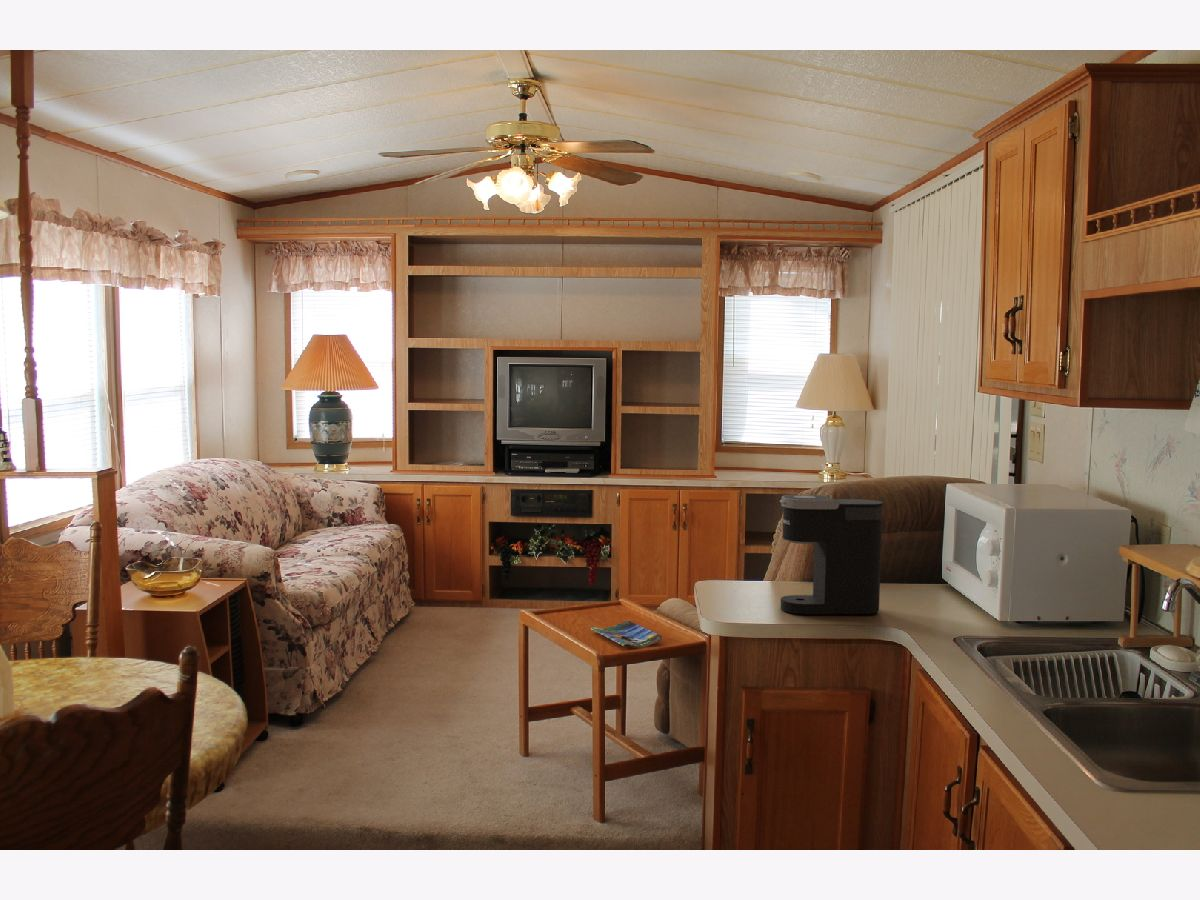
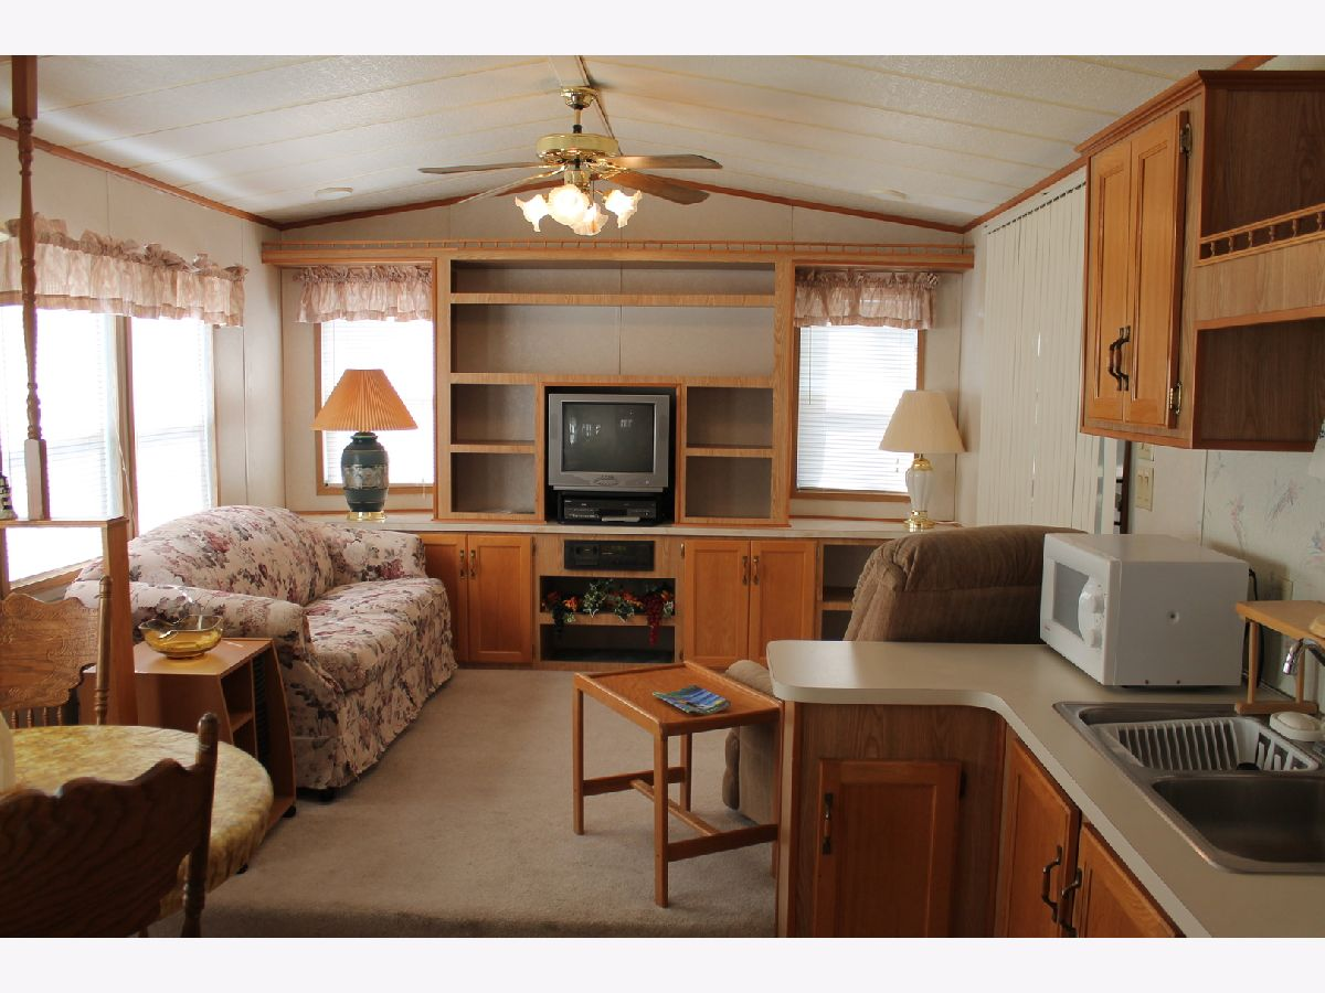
- coffee maker [779,494,884,616]
